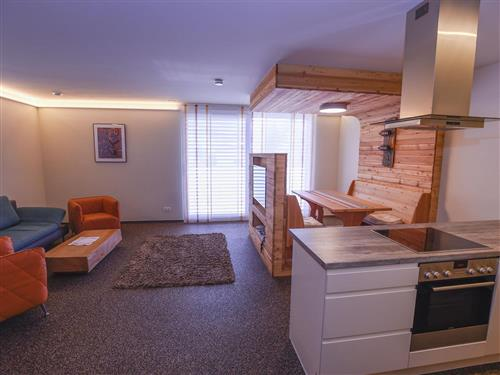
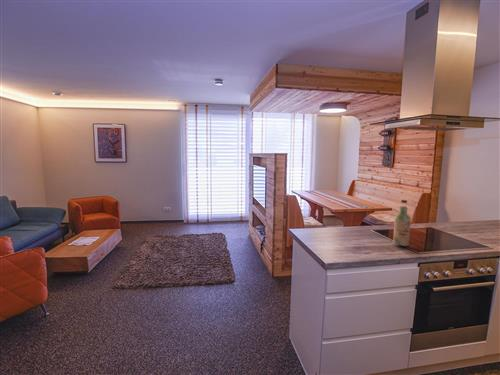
+ bottle [392,199,412,247]
